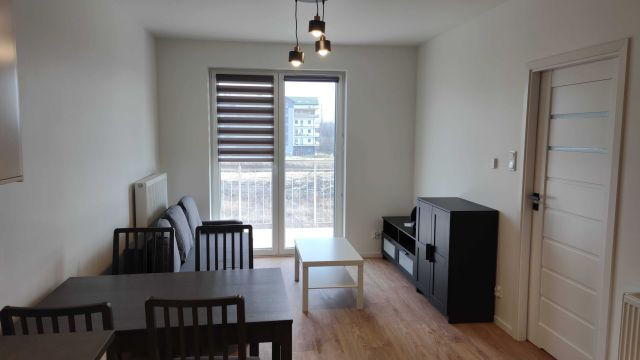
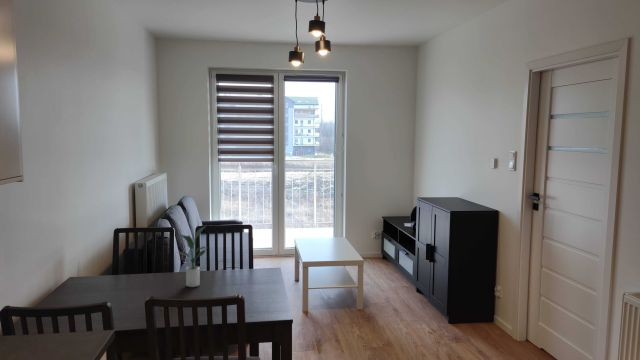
+ potted plant [178,224,208,288]
